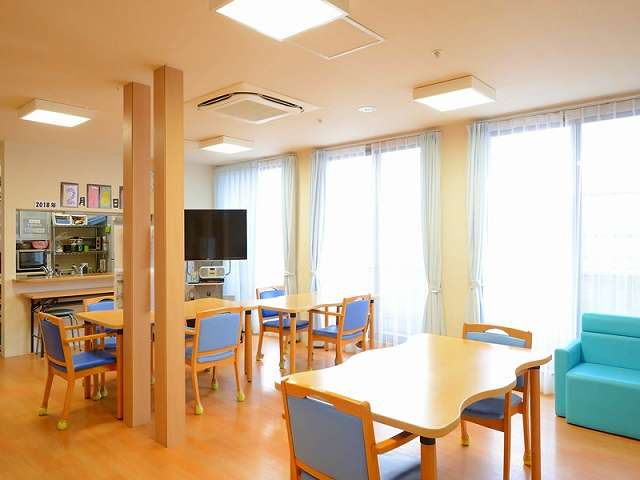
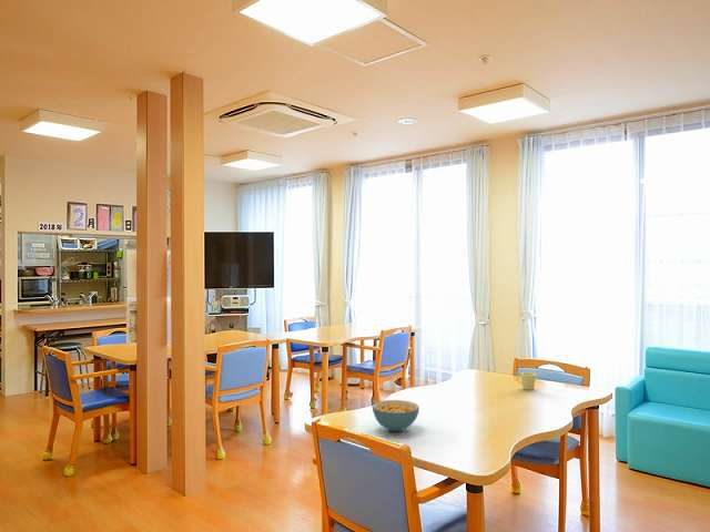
+ cereal bowl [372,399,420,432]
+ cup [516,371,537,391]
